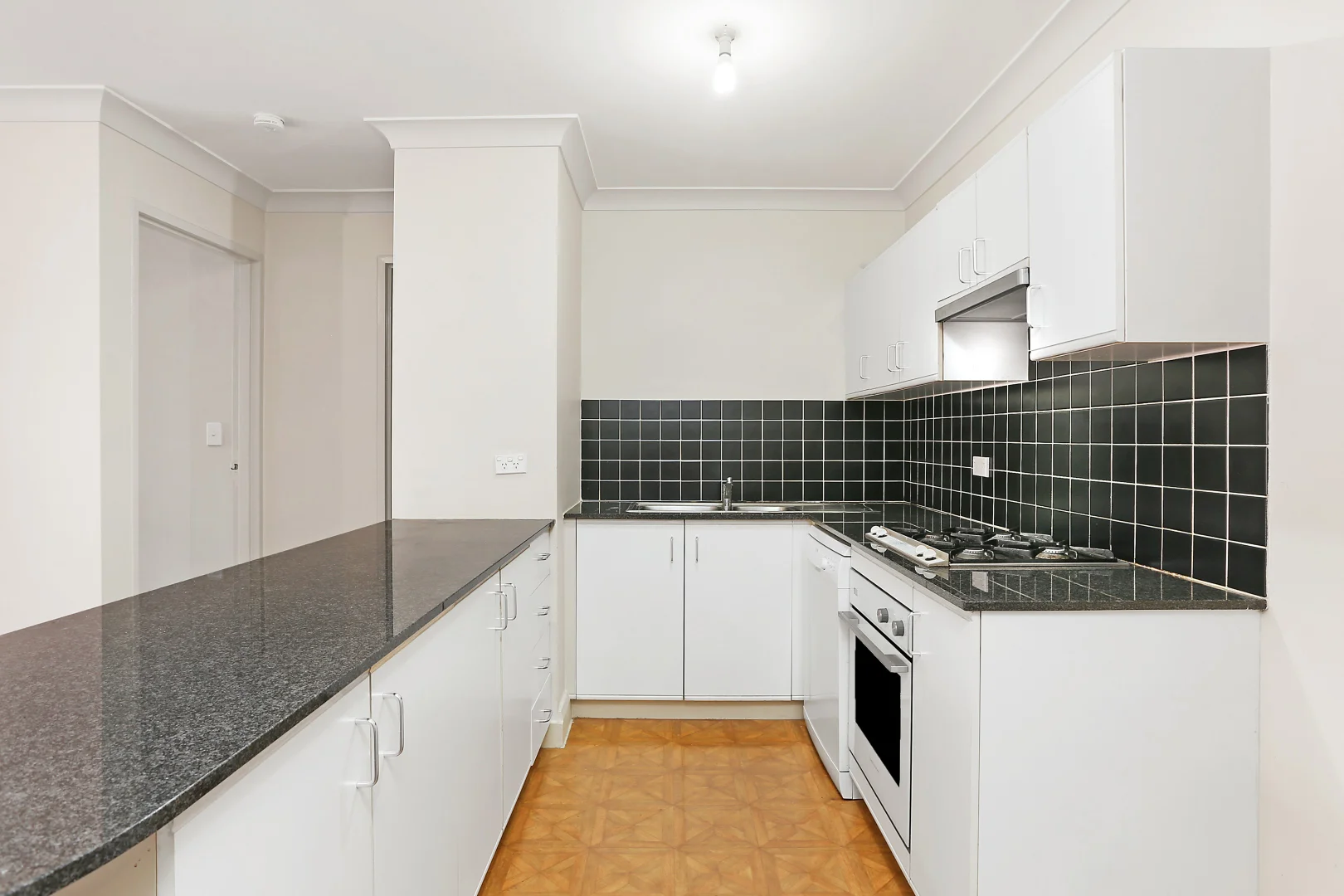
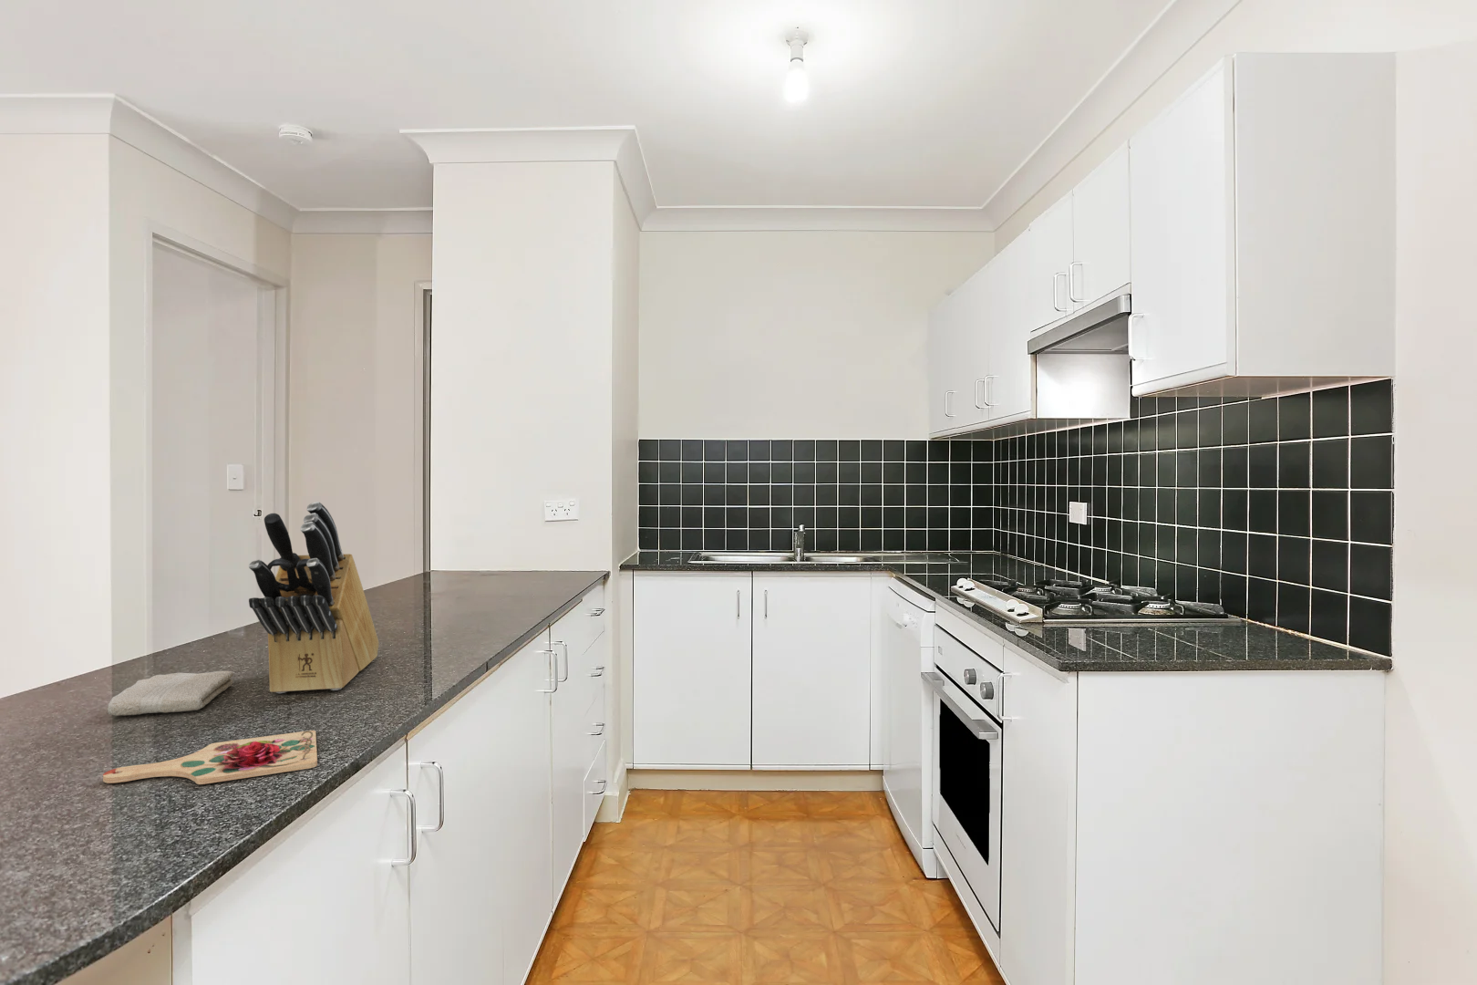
+ washcloth [107,671,234,717]
+ knife block [248,500,380,694]
+ cutting board [102,730,319,785]
